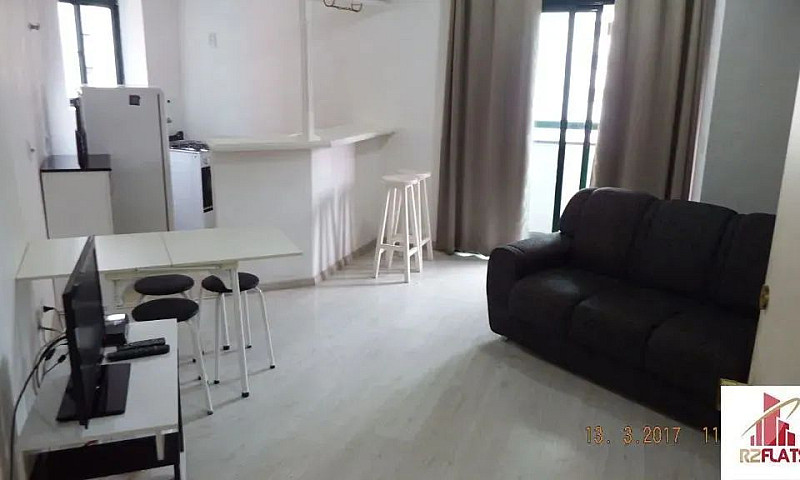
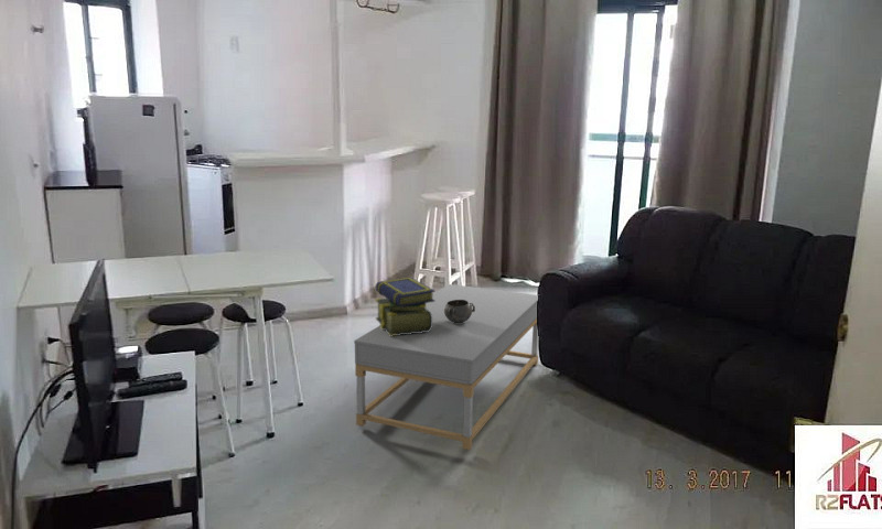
+ coffee table [353,283,539,451]
+ decorative bowl [444,300,475,323]
+ stack of books [375,276,437,336]
